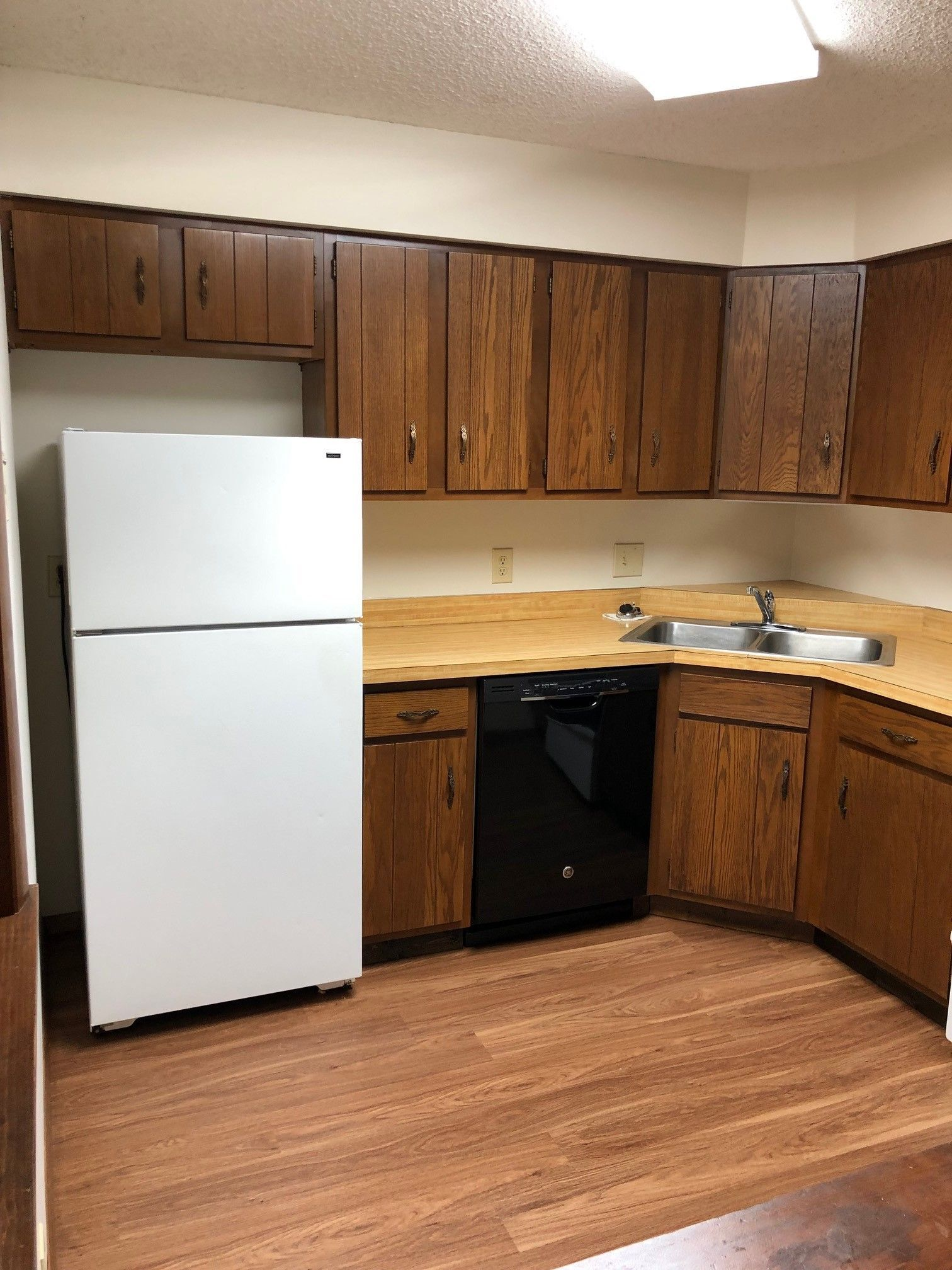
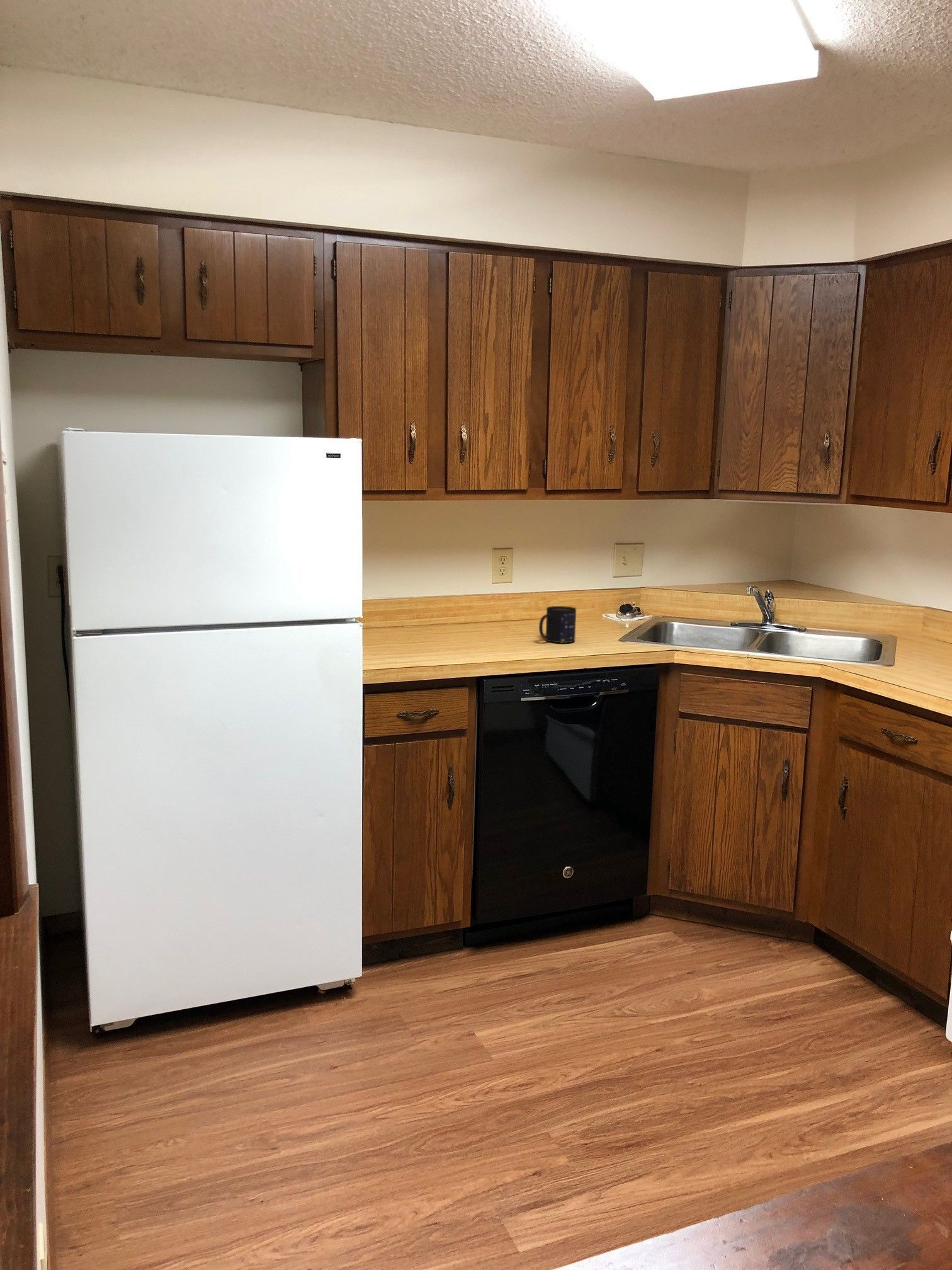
+ mug [538,605,577,644]
